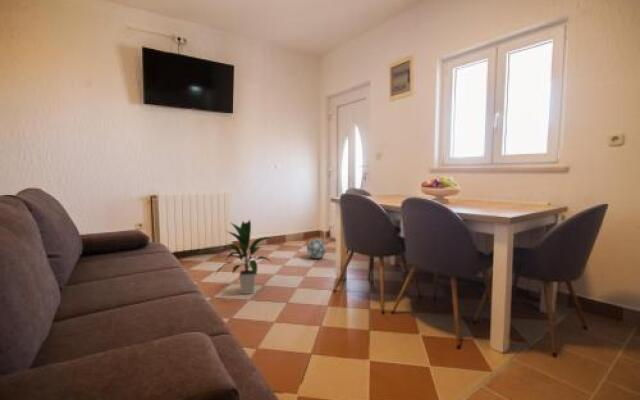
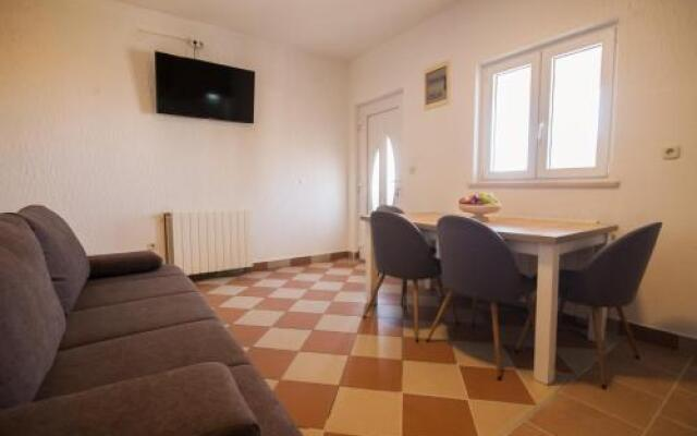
- indoor plant [215,218,275,295]
- ball [306,238,327,260]
